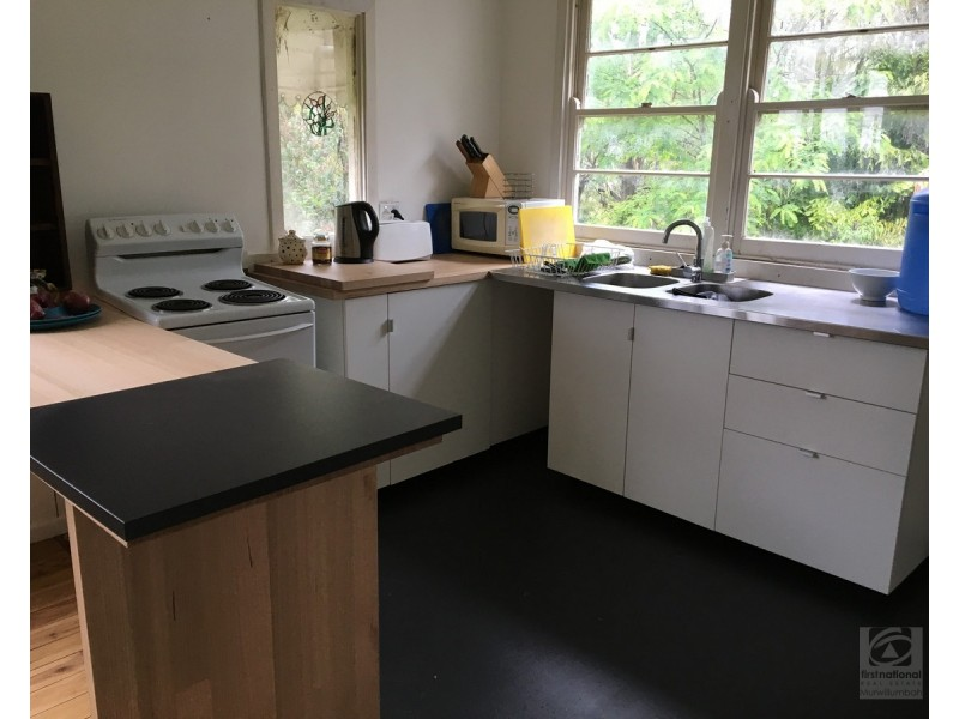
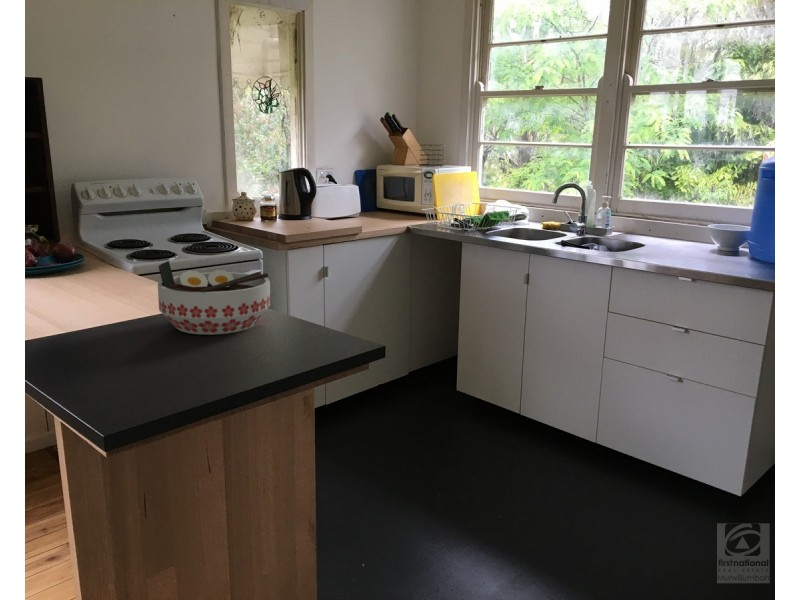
+ bowl [157,260,271,336]
